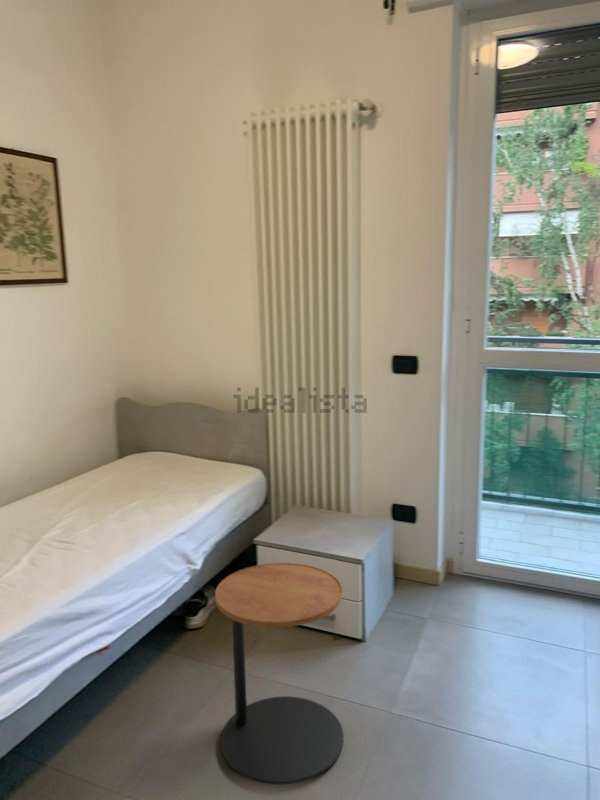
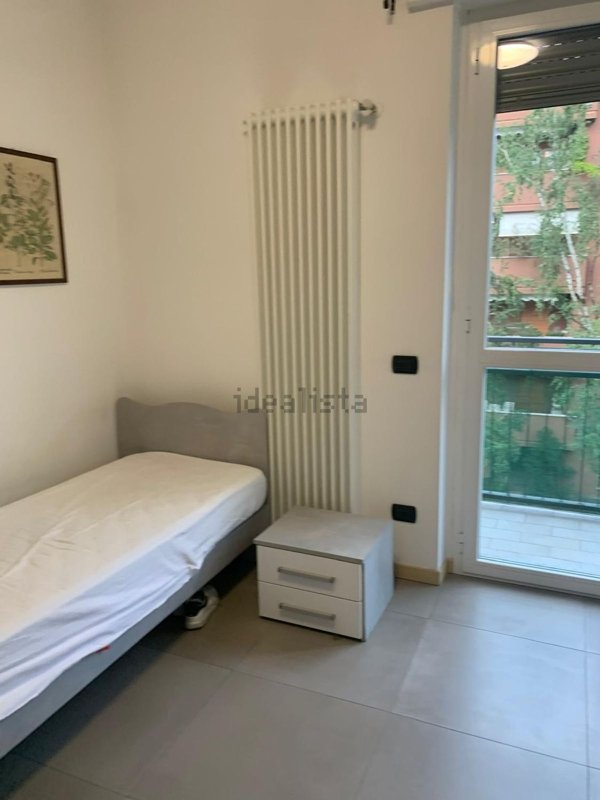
- side table [214,562,345,785]
